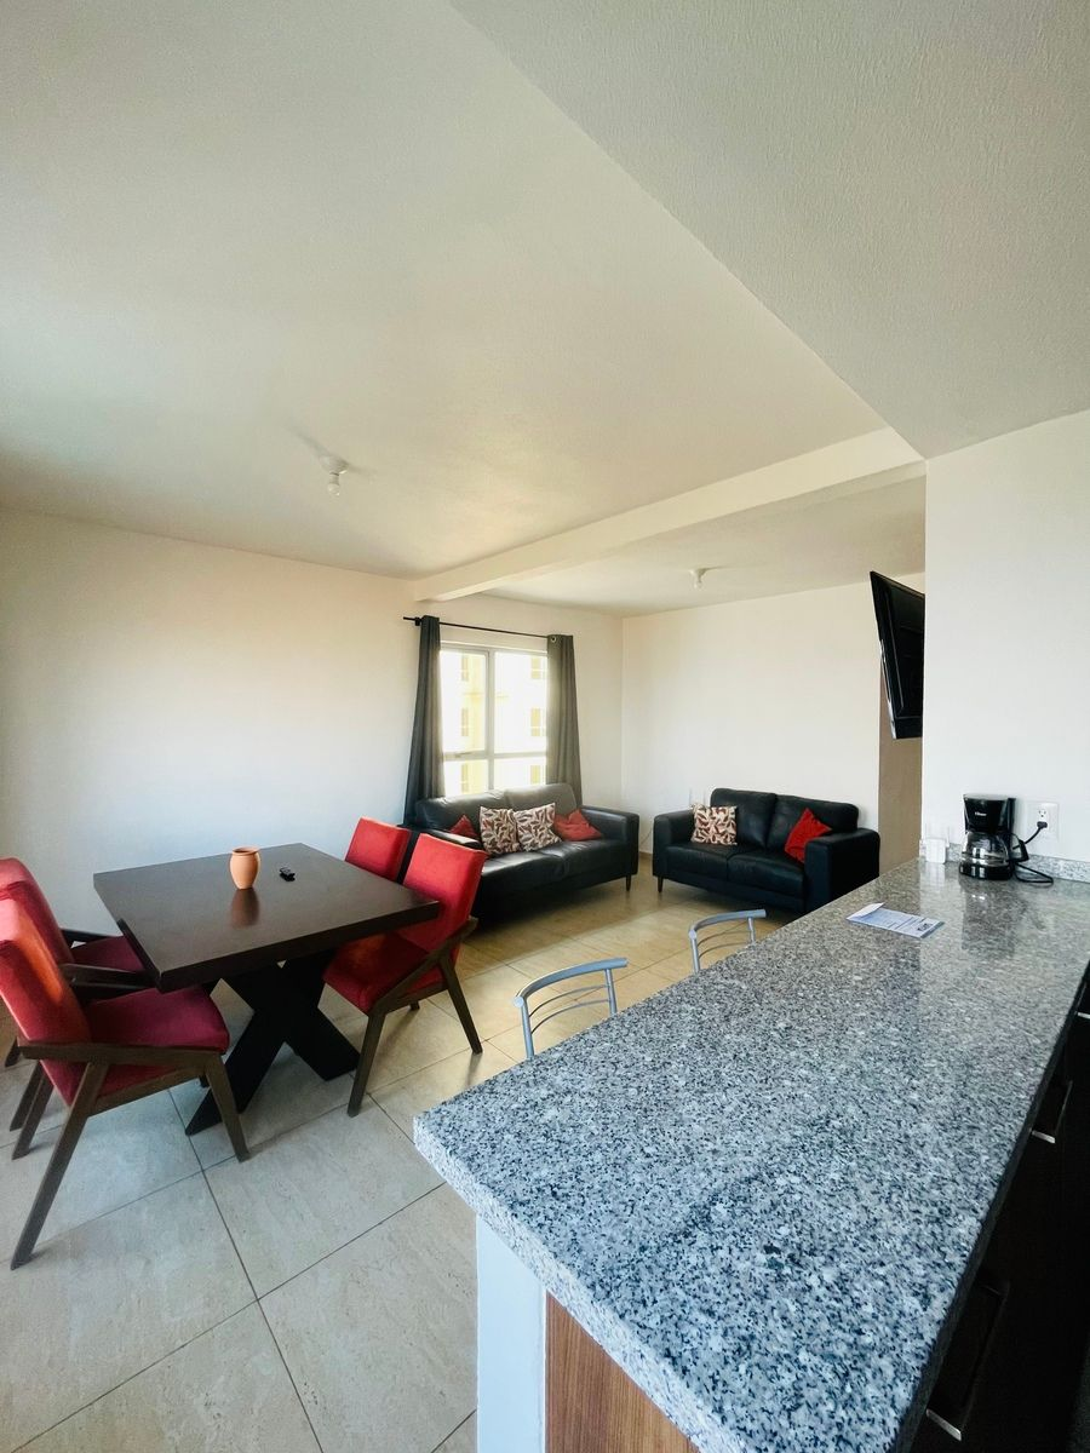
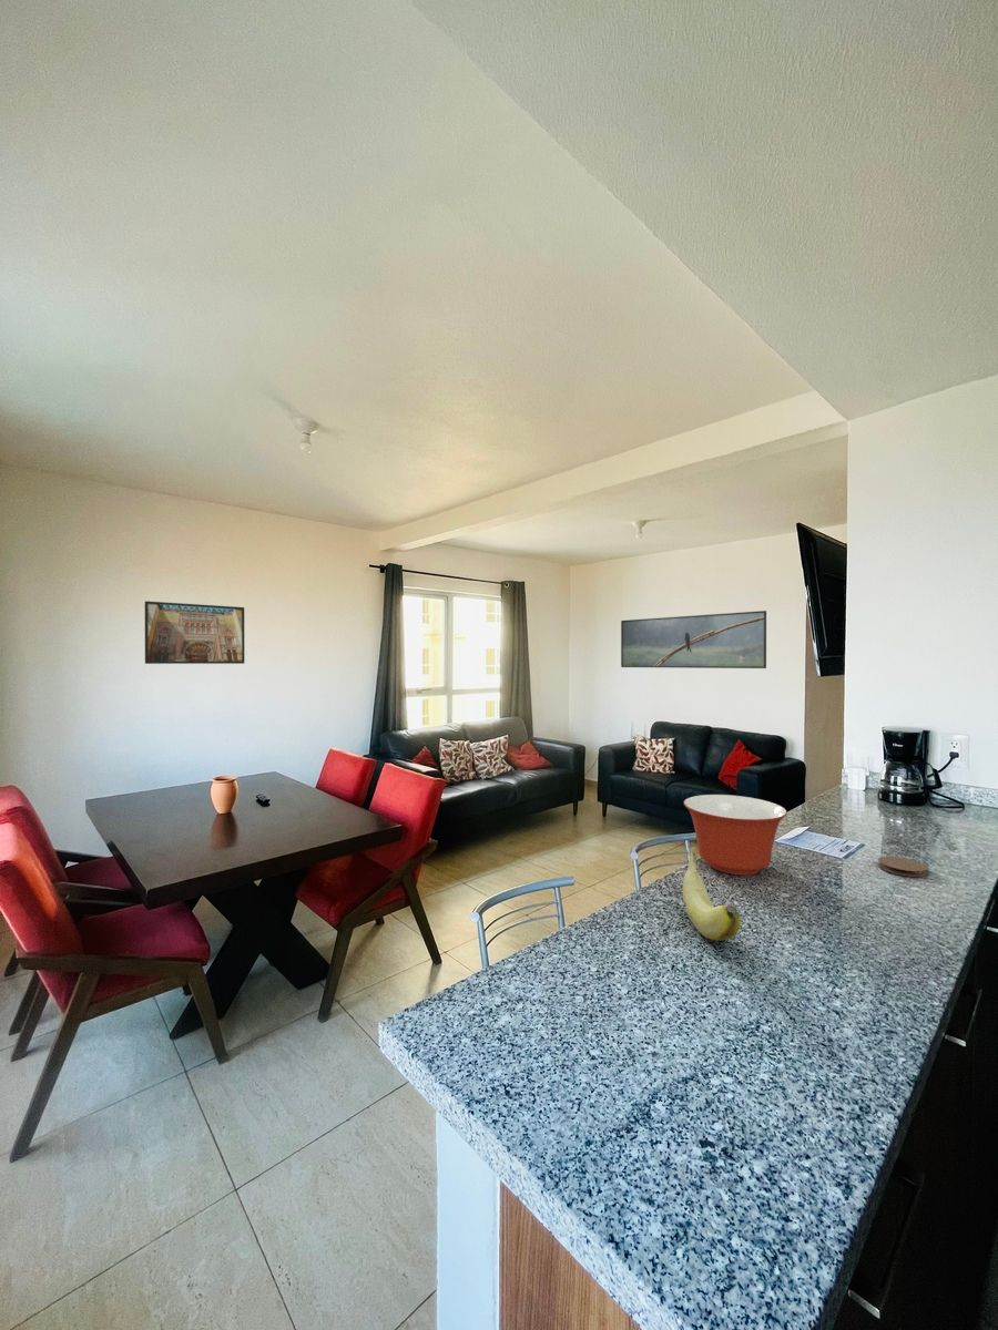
+ coaster [877,856,928,878]
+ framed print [620,610,767,669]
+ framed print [144,600,245,665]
+ mixing bowl [683,794,788,877]
+ banana [682,847,742,942]
